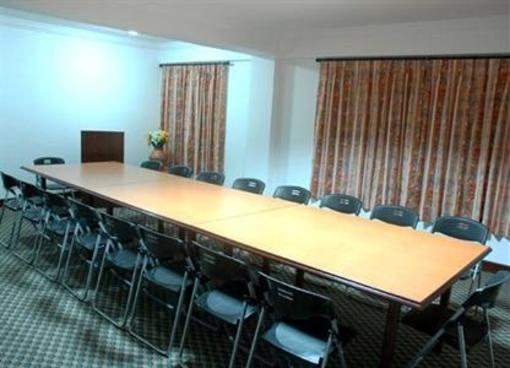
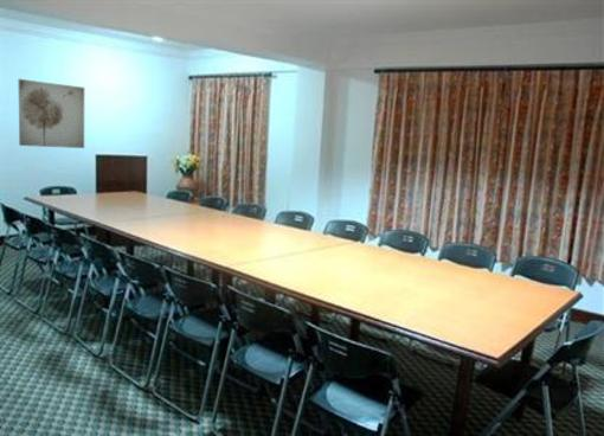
+ wall art [18,78,85,149]
